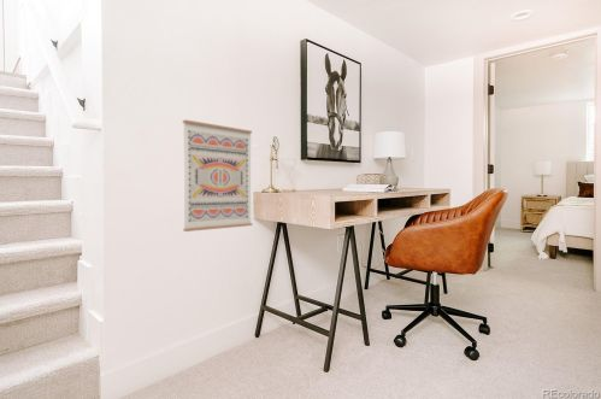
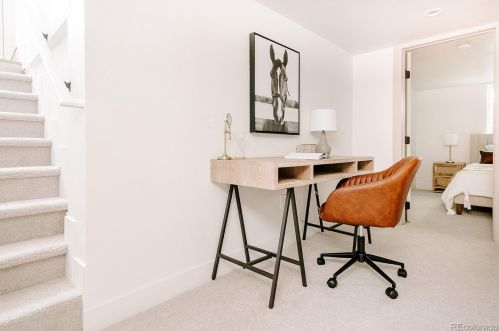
- wall art [182,118,253,233]
